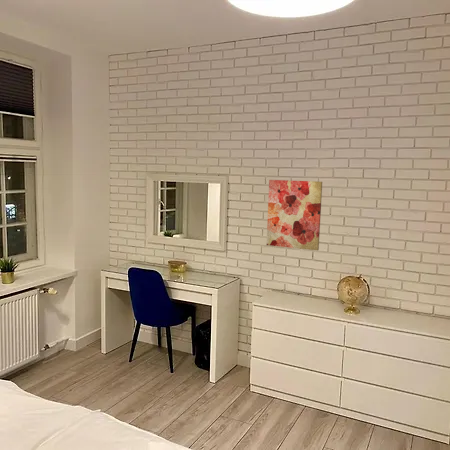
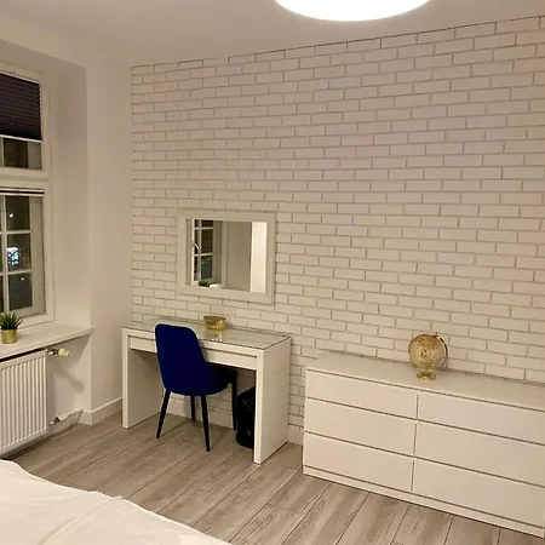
- wall art [266,179,323,251]
